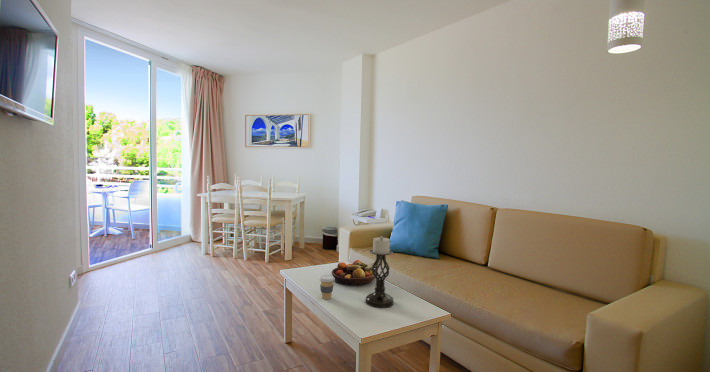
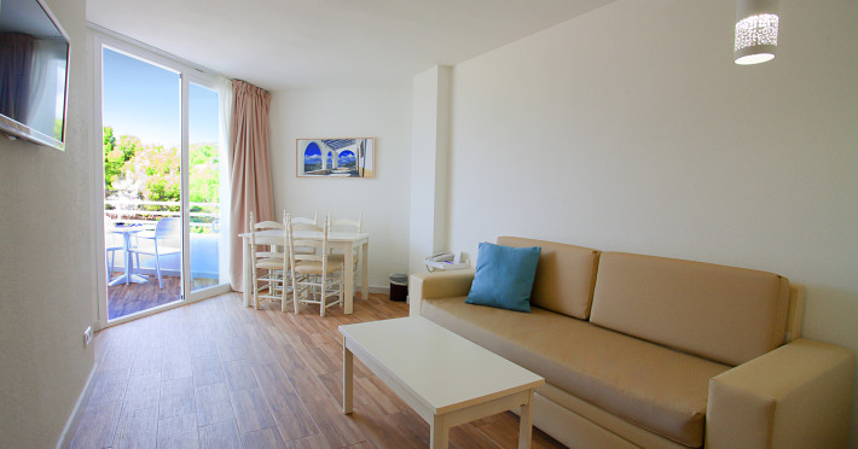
- coffee cup [318,274,335,300]
- fruit bowl [331,259,380,287]
- candle holder [364,235,395,309]
